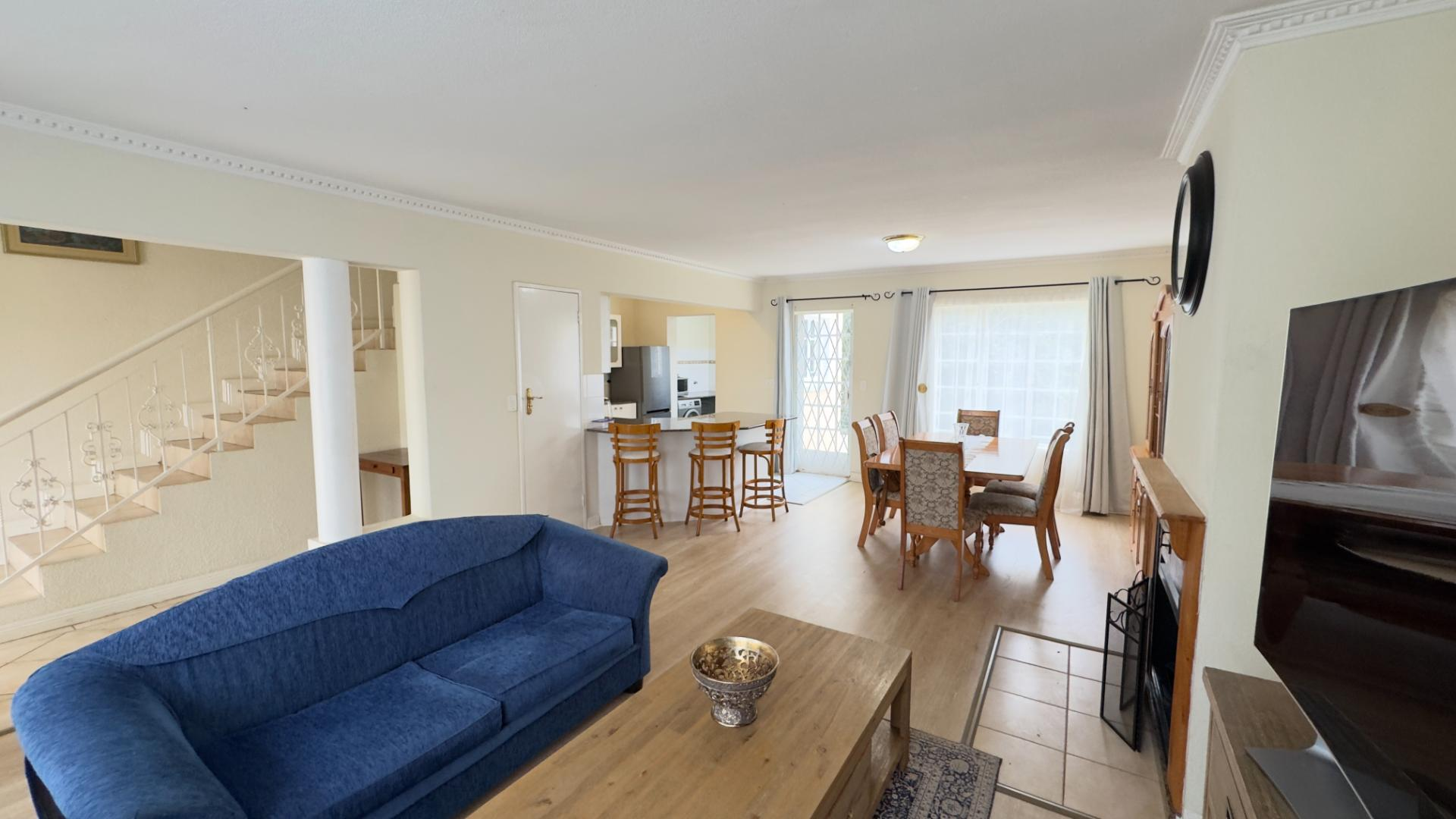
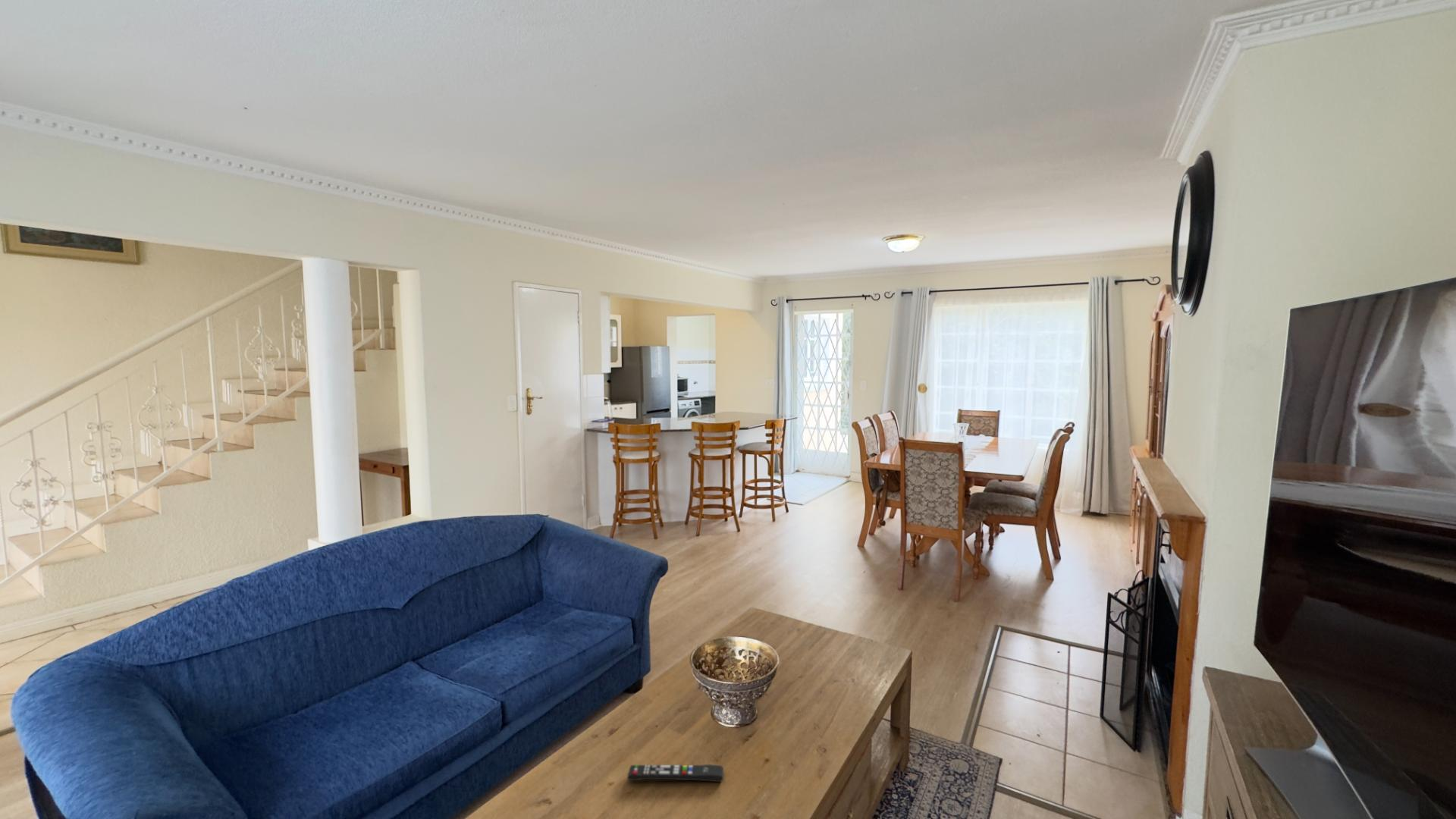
+ remote control [626,764,724,783]
